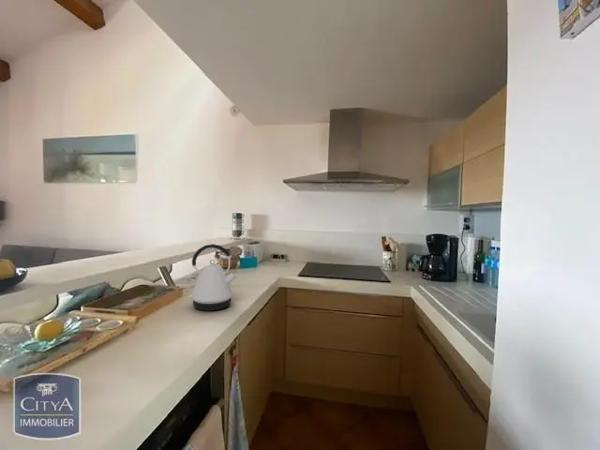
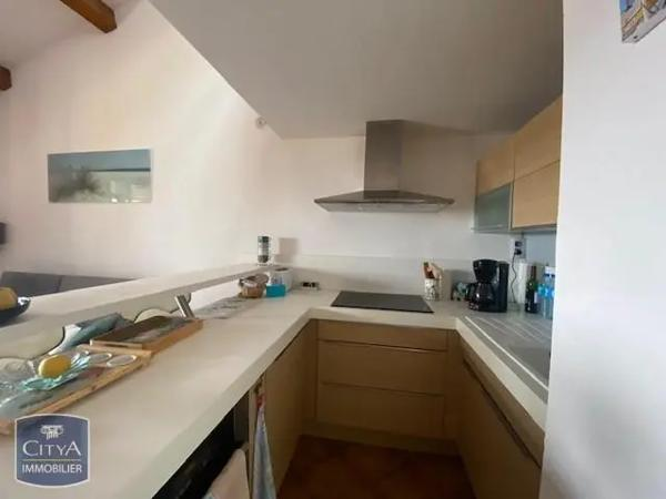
- kettle [188,243,239,312]
